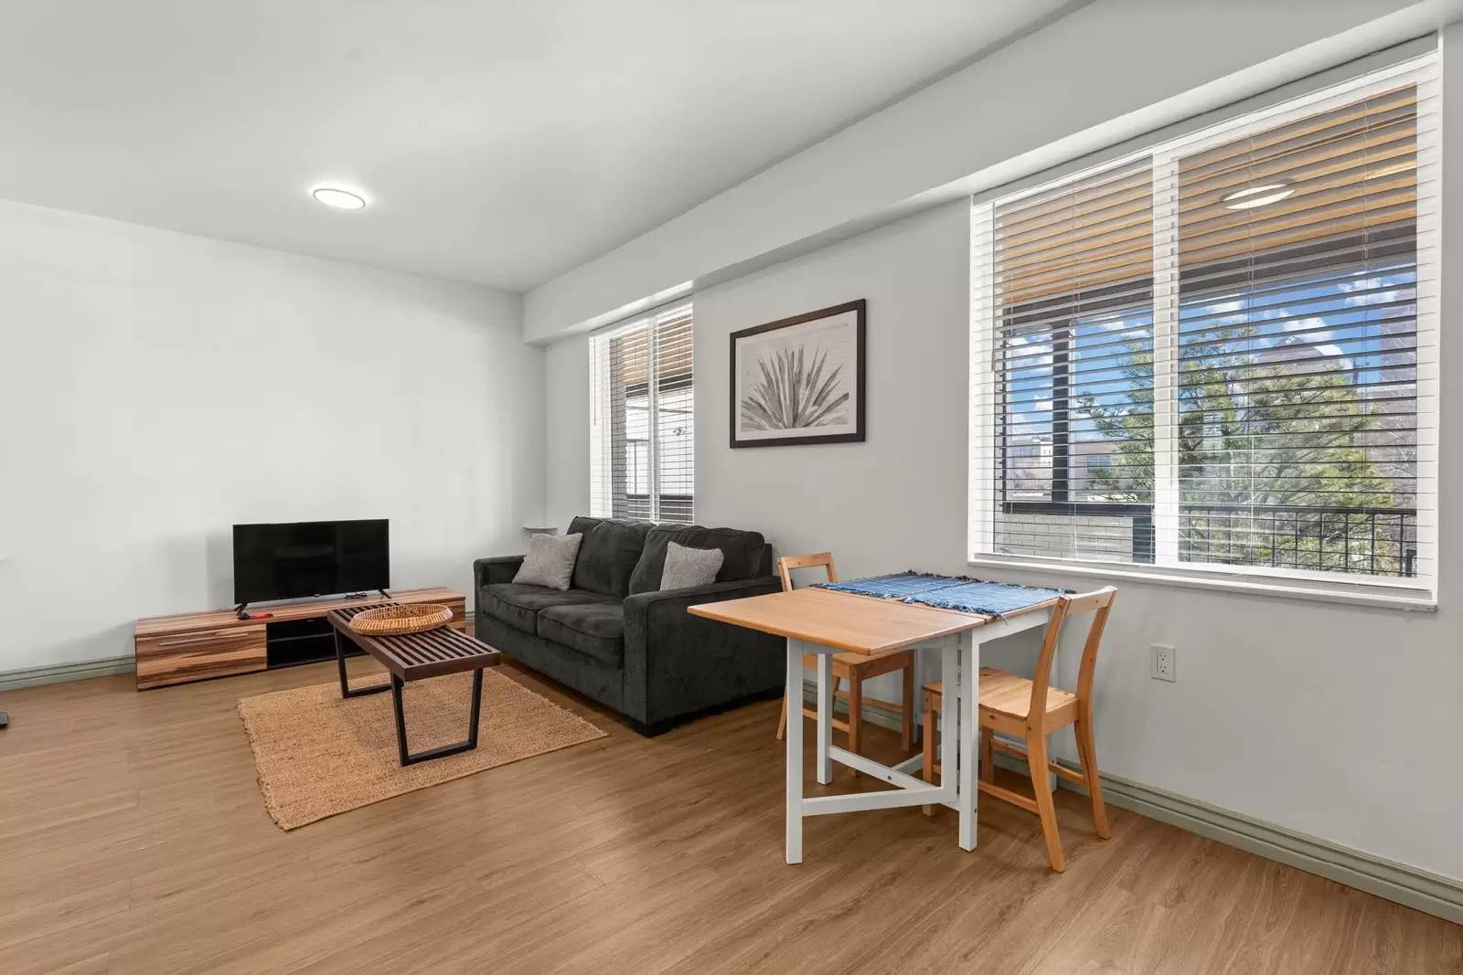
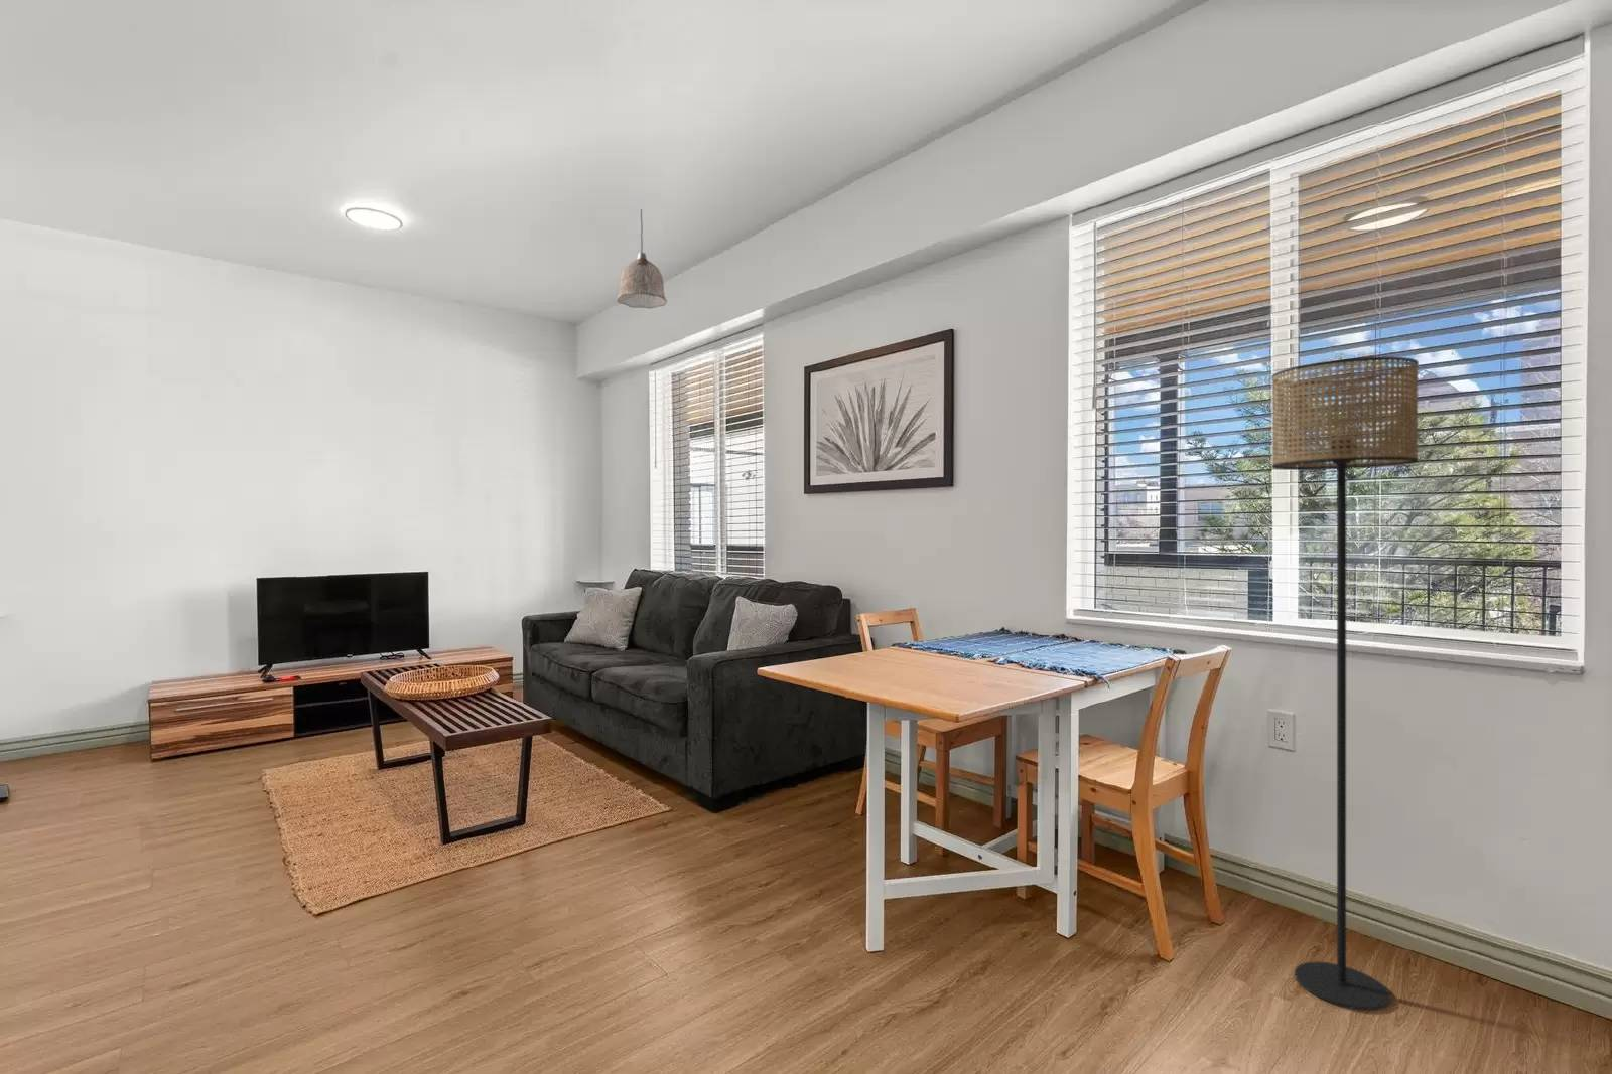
+ pendant lamp [615,209,668,309]
+ floor lamp [1270,356,1420,1012]
